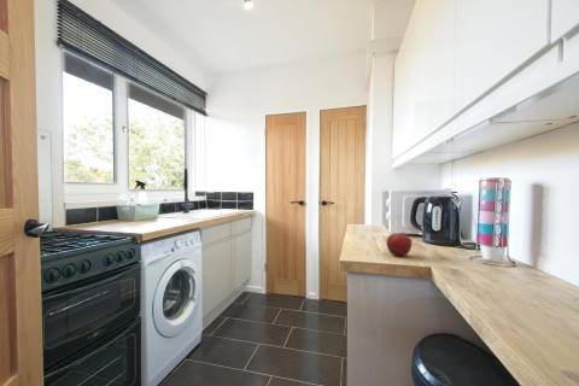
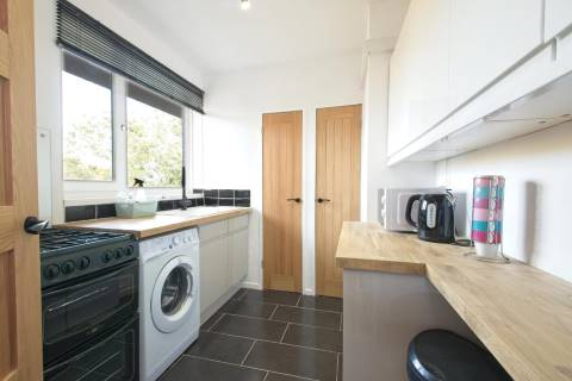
- fruit [386,232,413,257]
